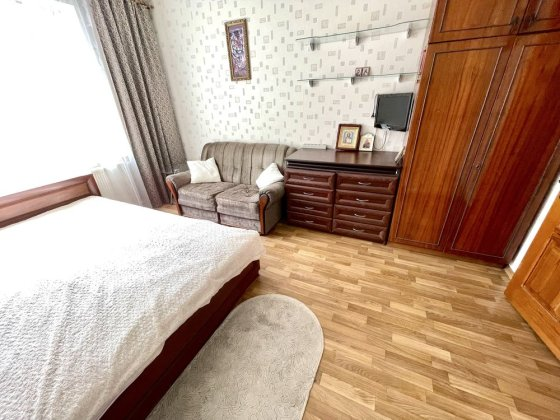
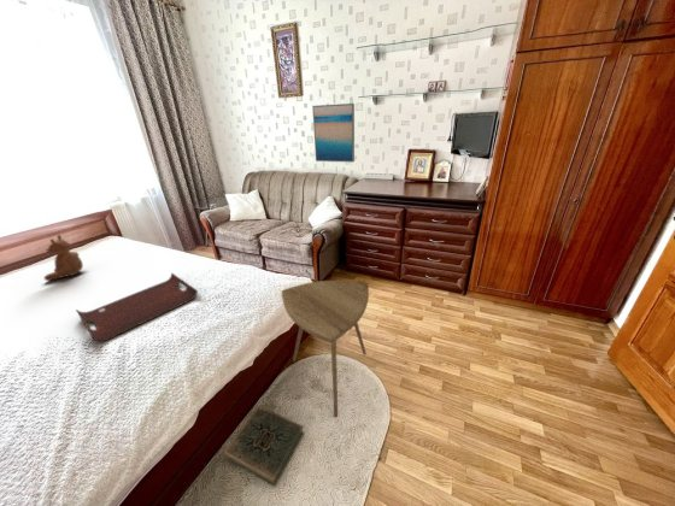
+ serving tray [75,272,199,342]
+ teddy bear [43,234,84,282]
+ side table [281,280,370,418]
+ hardback book [222,405,305,488]
+ wall art [311,102,356,163]
